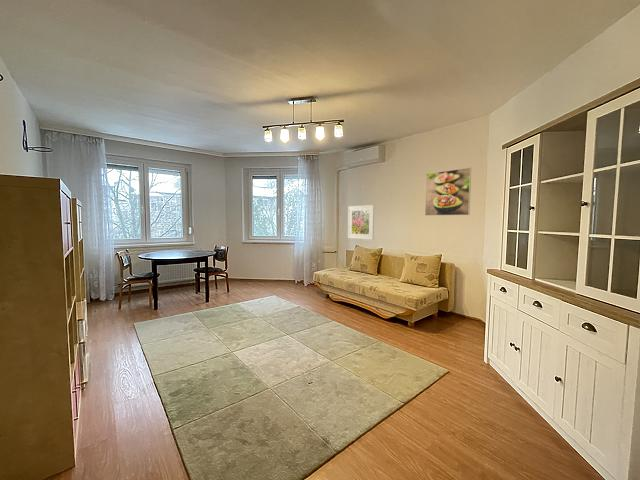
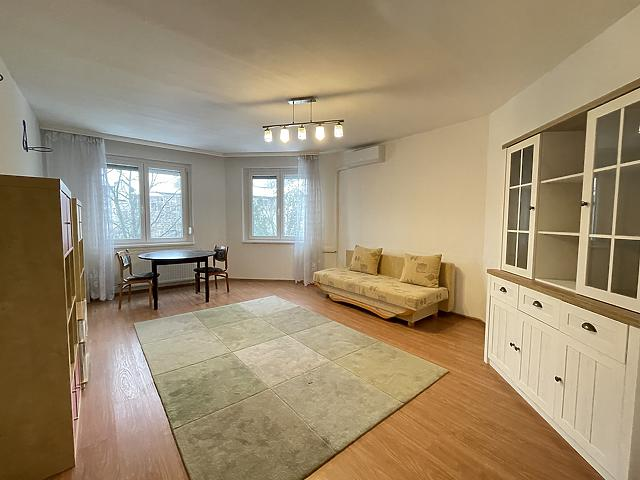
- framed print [347,204,375,241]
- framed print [424,167,472,217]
